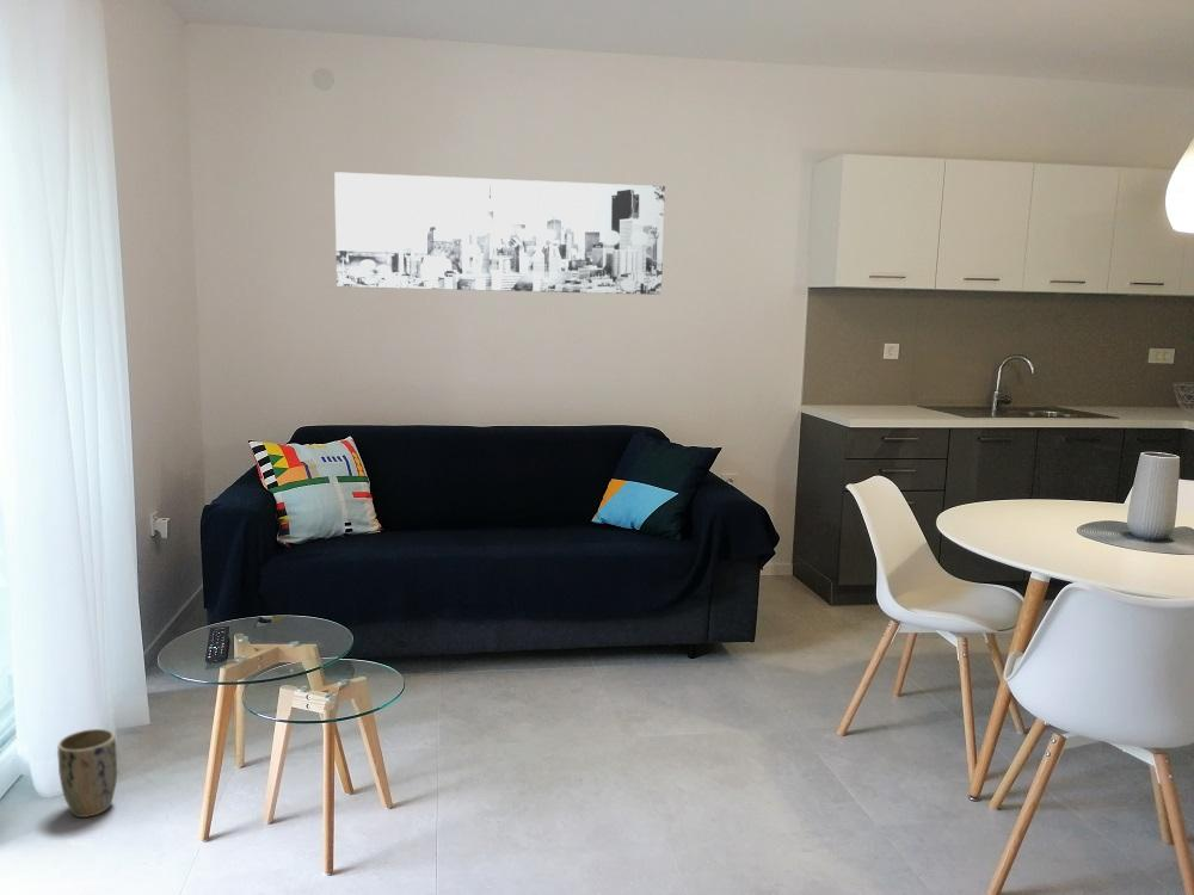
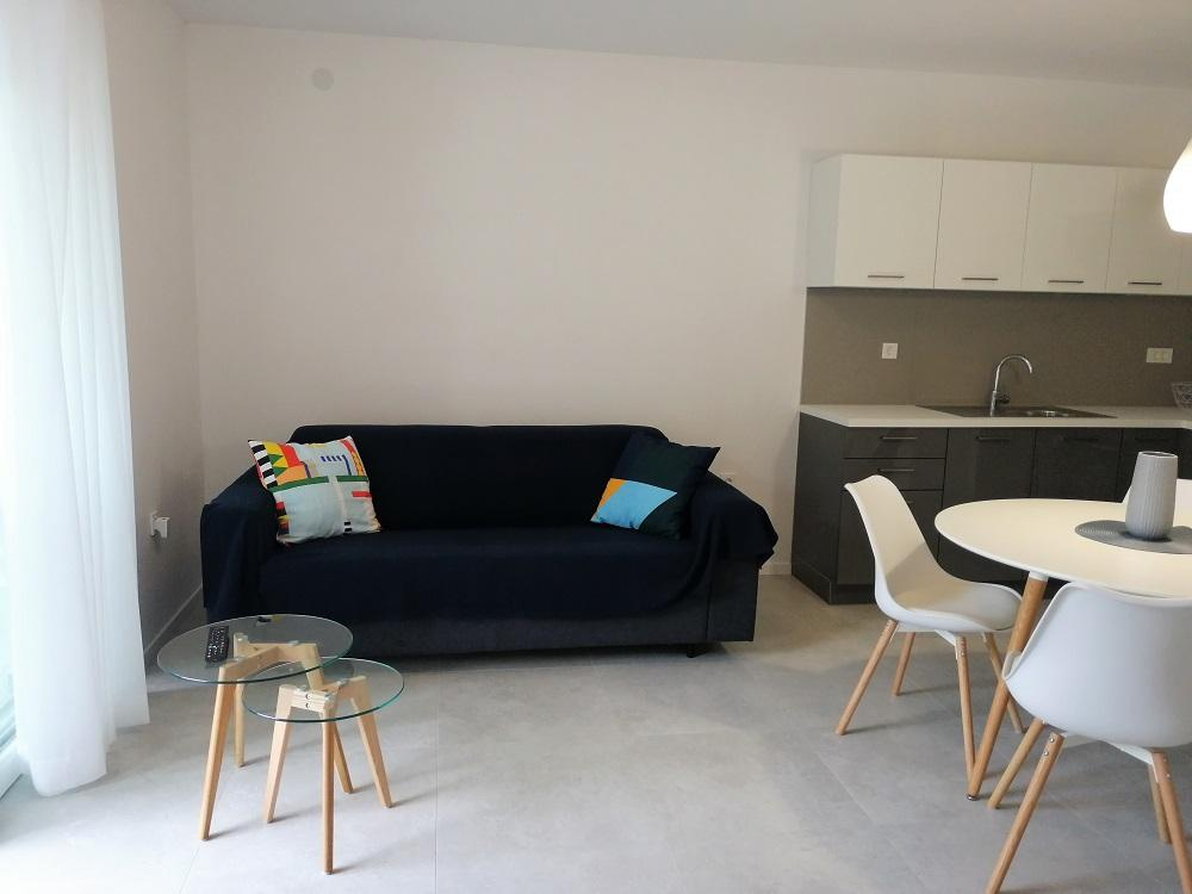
- plant pot [56,728,118,819]
- wall art [333,171,666,296]
